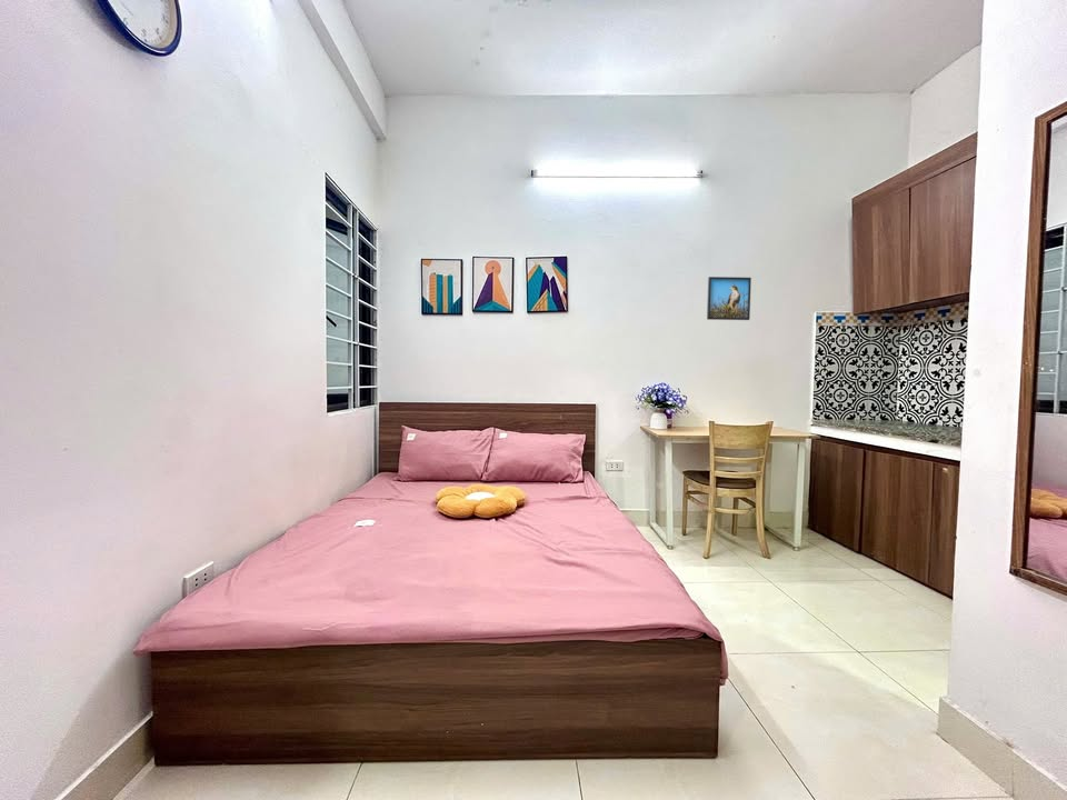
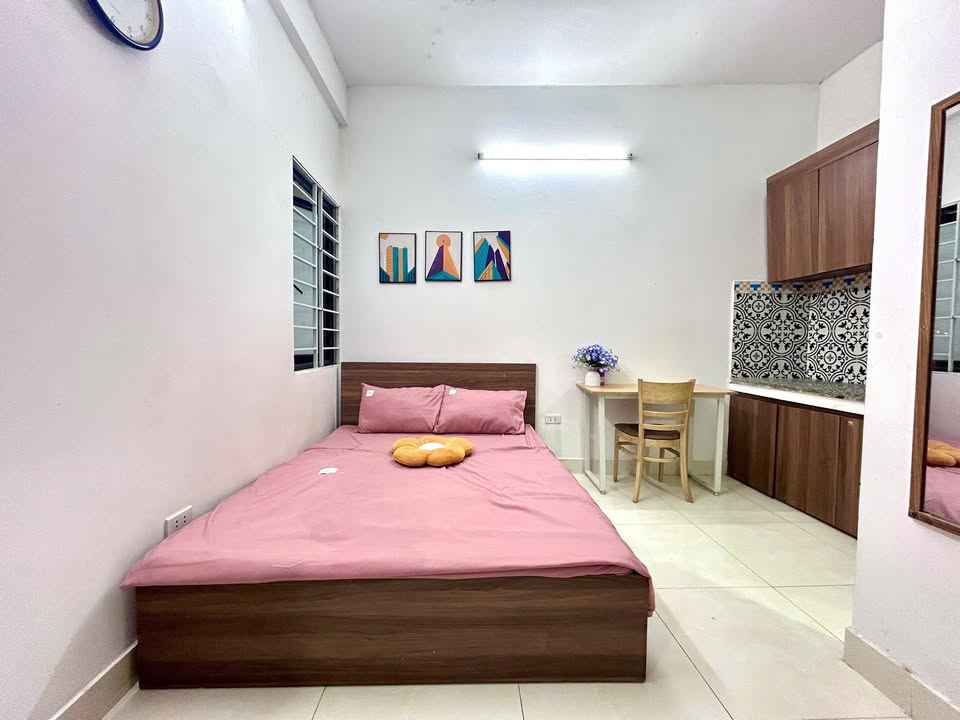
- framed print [706,276,752,321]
